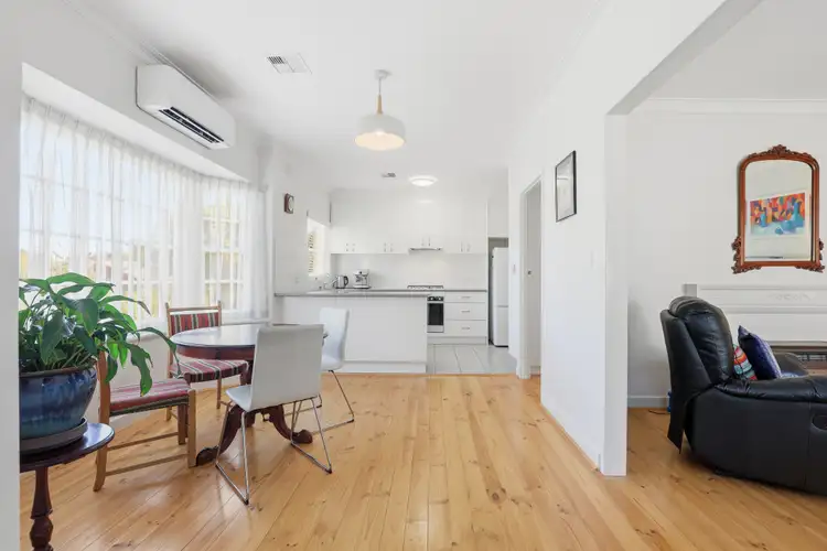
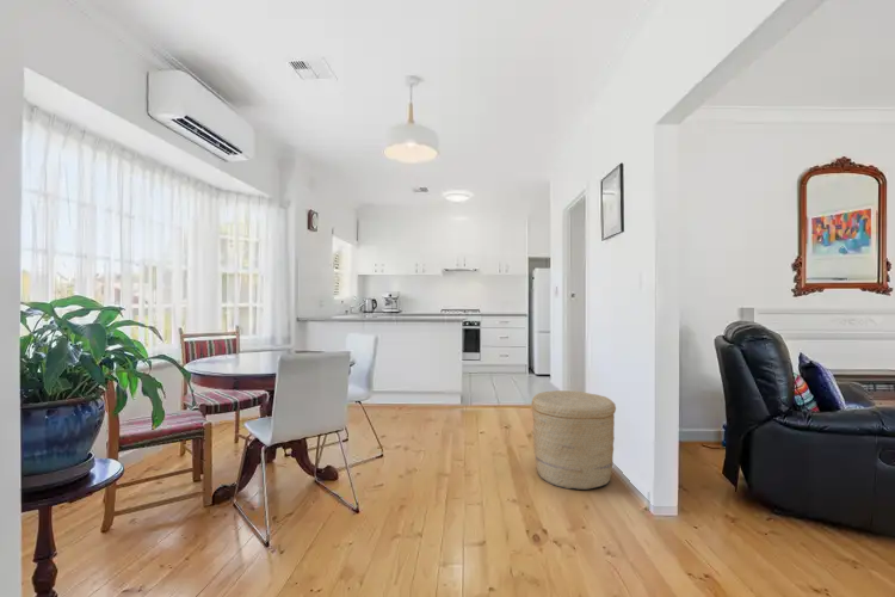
+ basket [531,389,617,491]
